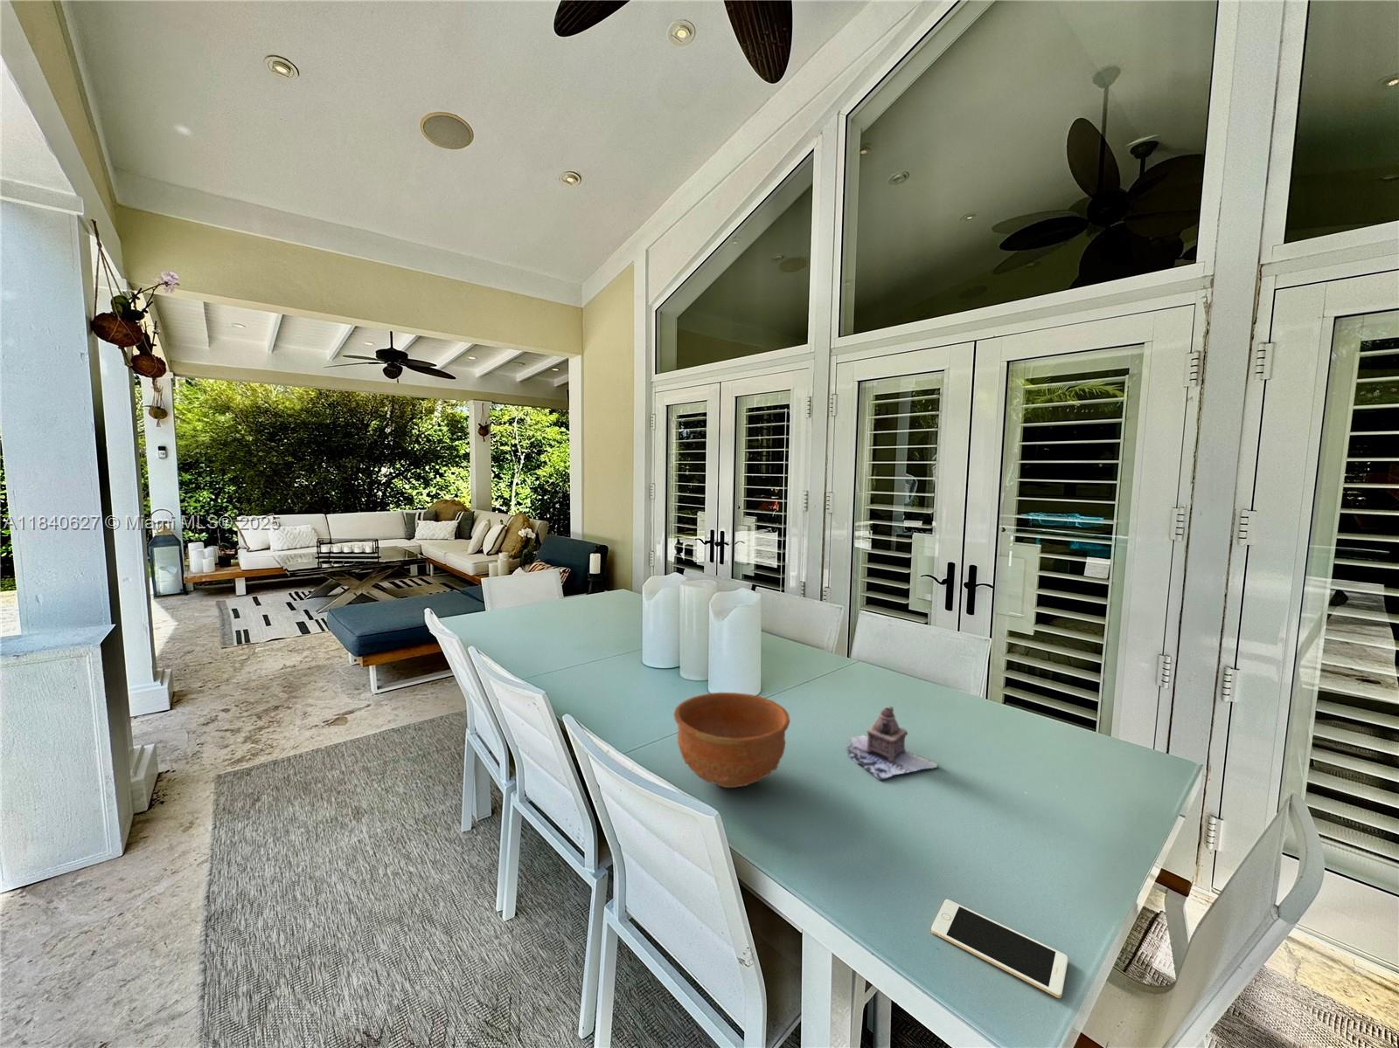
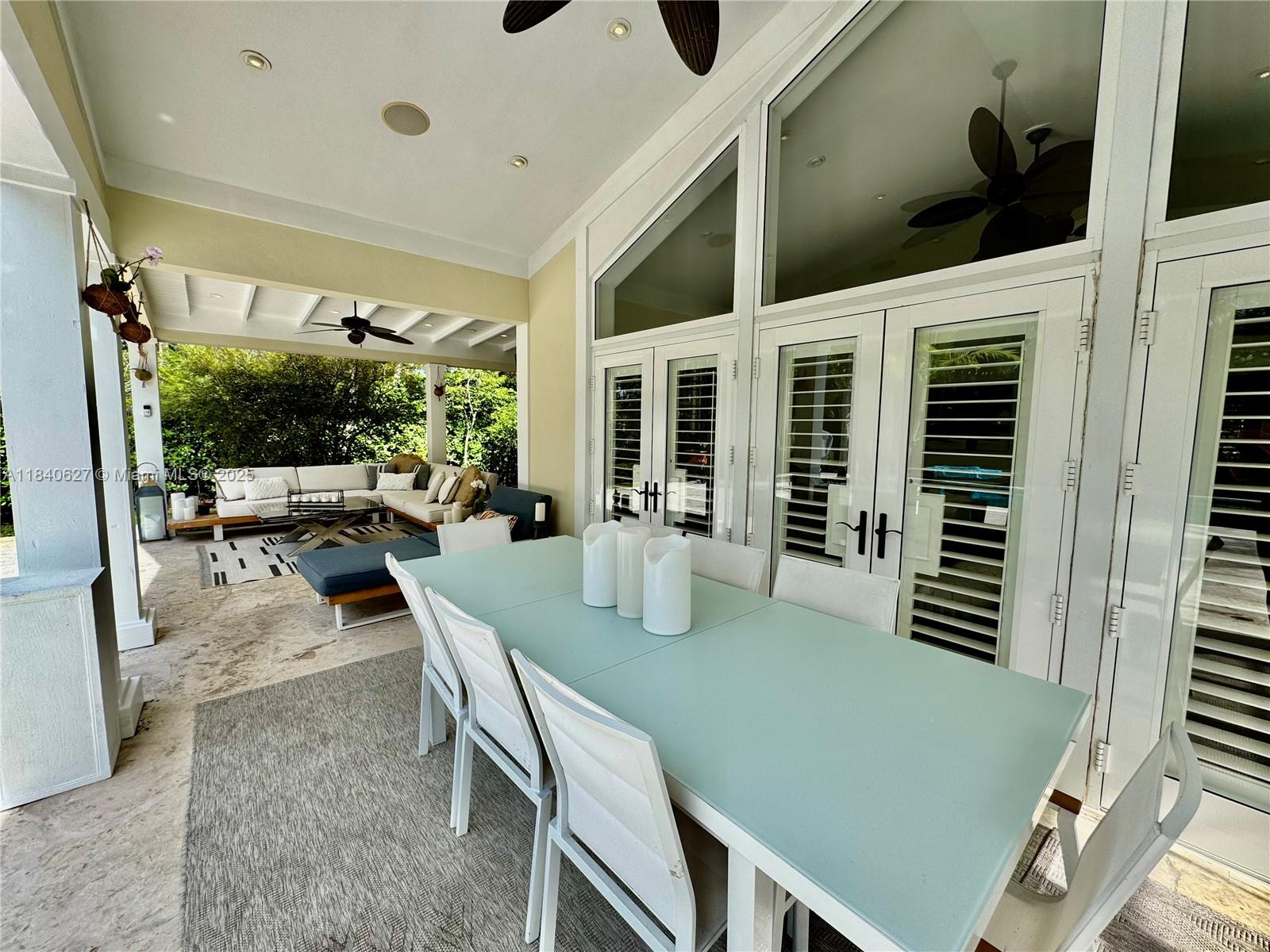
- cell phone [931,898,1069,1000]
- bowl [673,691,791,788]
- teapot [846,706,939,782]
